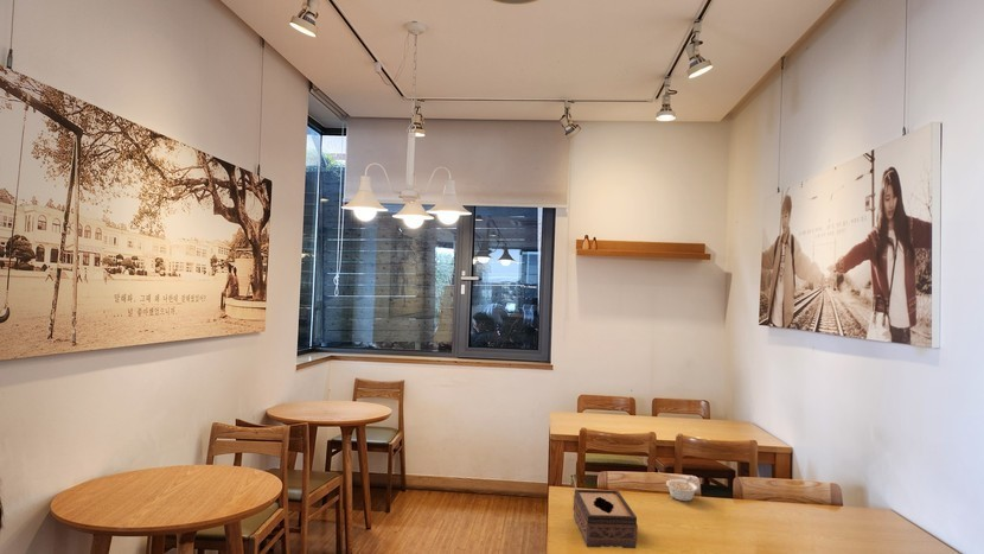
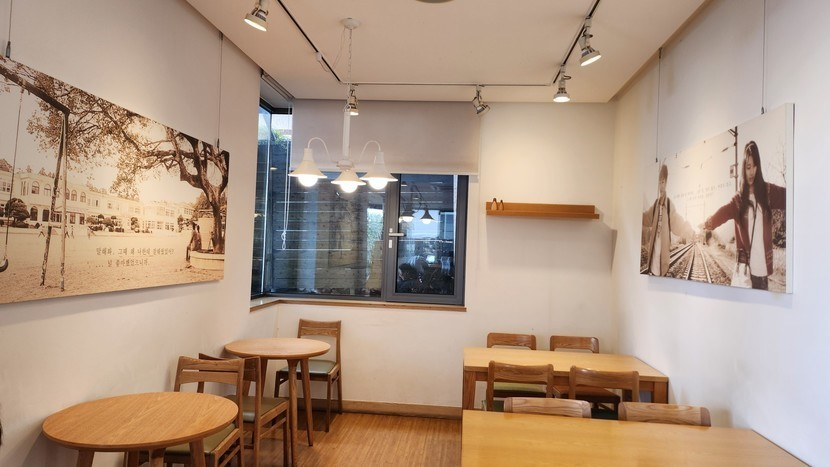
- legume [665,477,699,502]
- tissue box [573,489,639,549]
